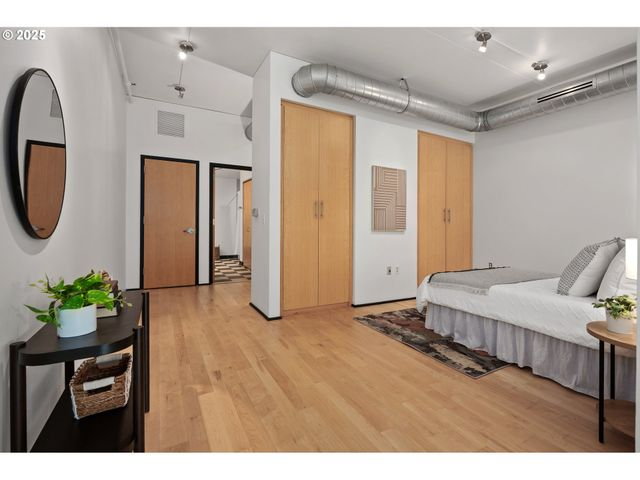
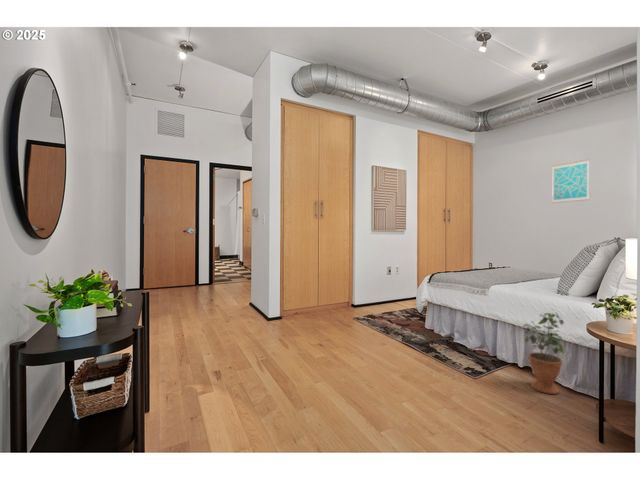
+ wall art [551,158,590,204]
+ potted plant [521,308,565,395]
